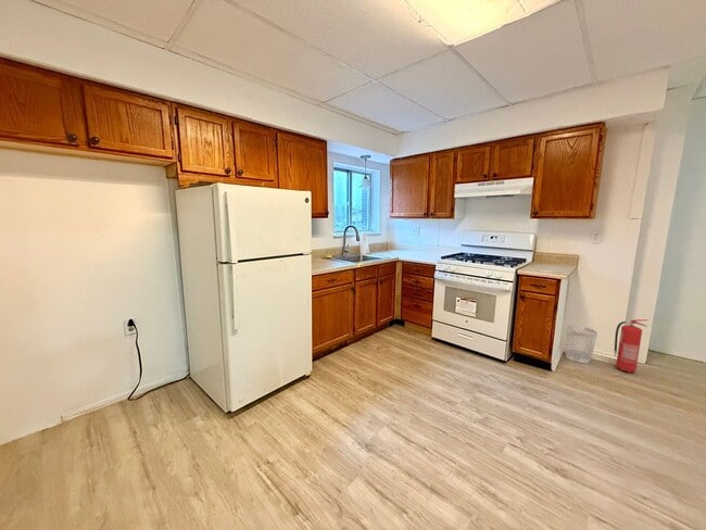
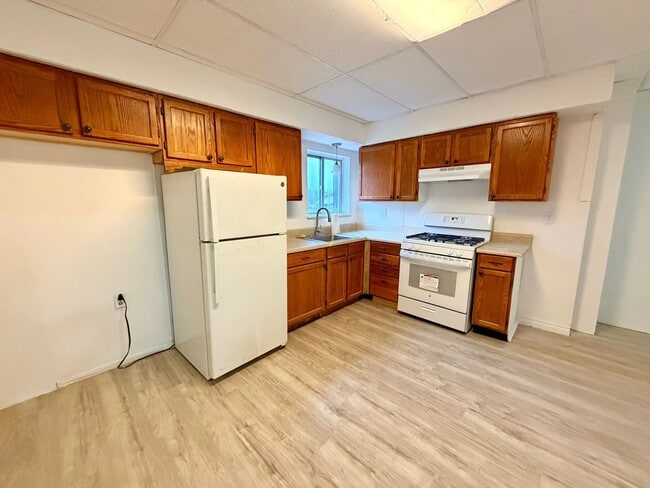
- wastebasket [565,325,598,364]
- fire extinguisher [613,318,648,374]
